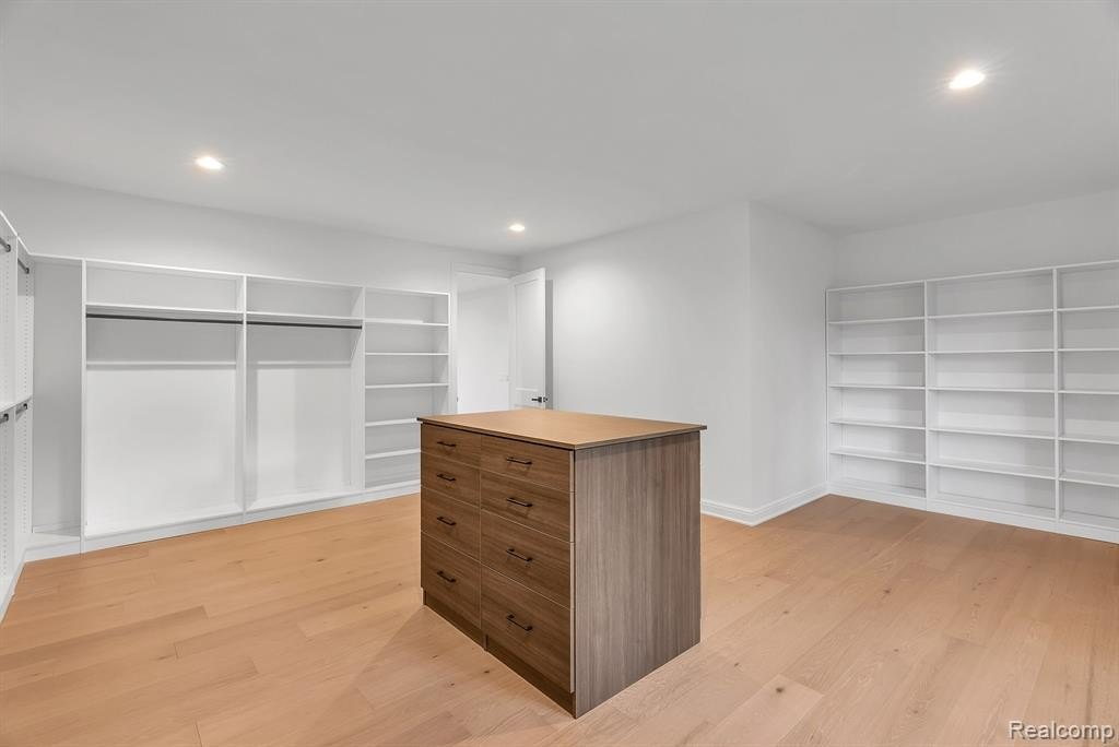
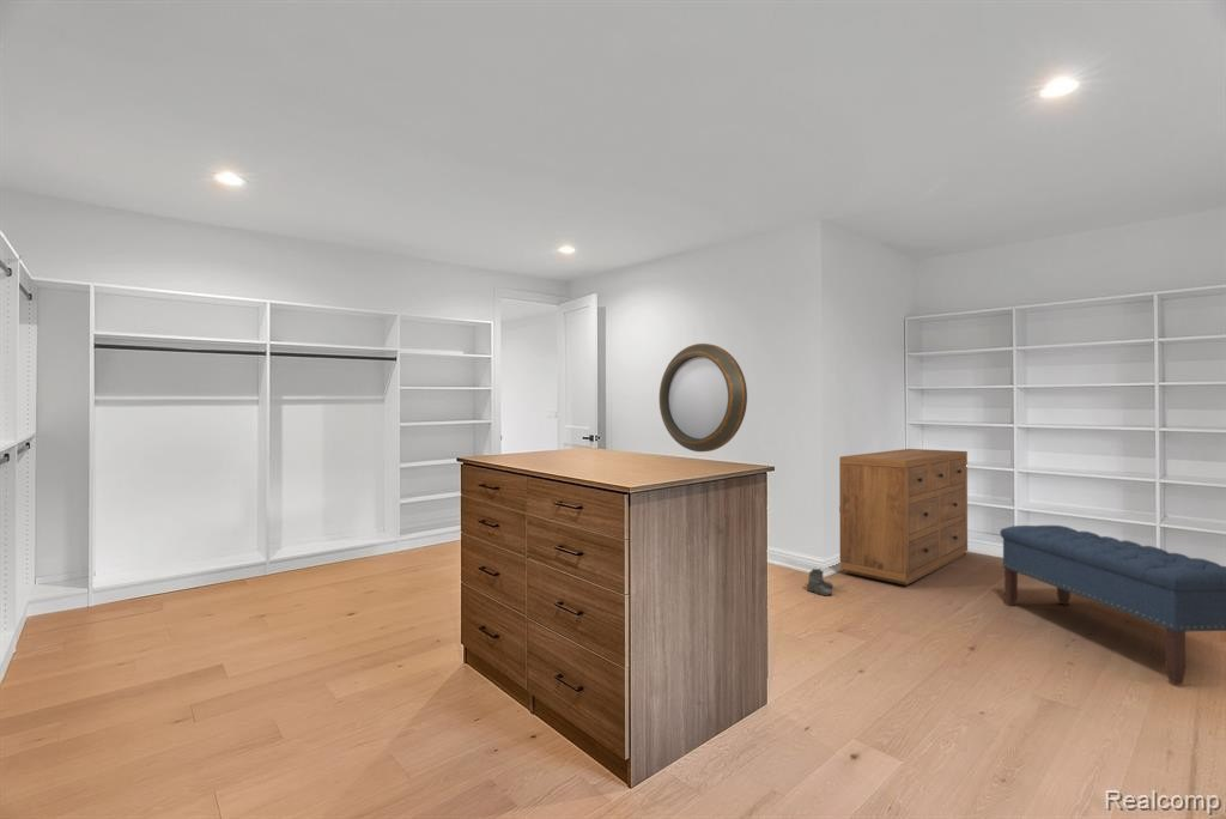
+ bench [999,524,1226,685]
+ dresser [838,448,969,587]
+ home mirror [658,342,748,453]
+ boots [806,568,834,597]
